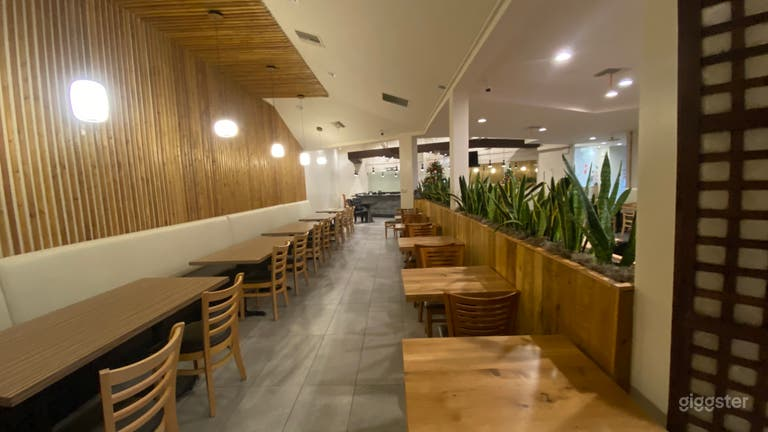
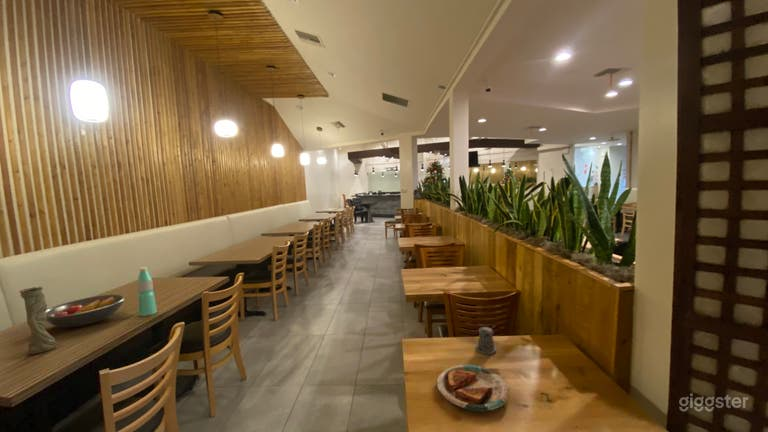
+ plate [436,364,510,413]
+ water bottle [136,266,158,317]
+ pepper shaker [475,325,497,355]
+ vase [18,286,58,355]
+ fruit bowl [45,294,126,328]
